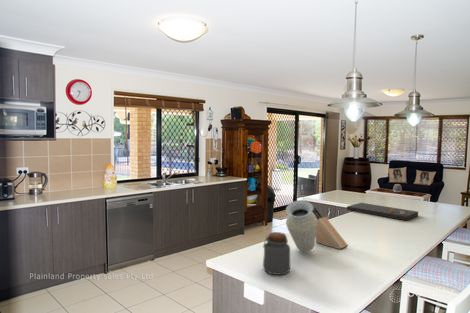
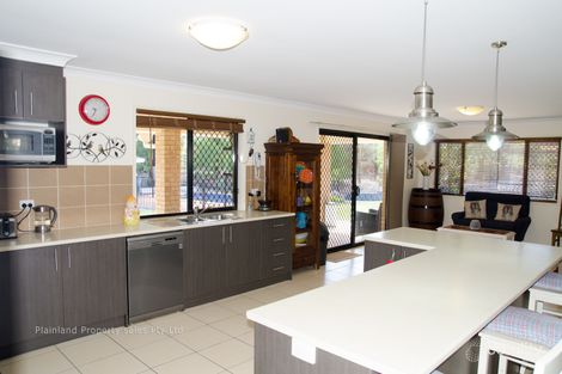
- vase [285,199,318,253]
- cutting board [346,202,419,221]
- jar [262,231,291,276]
- knife block [312,206,348,250]
